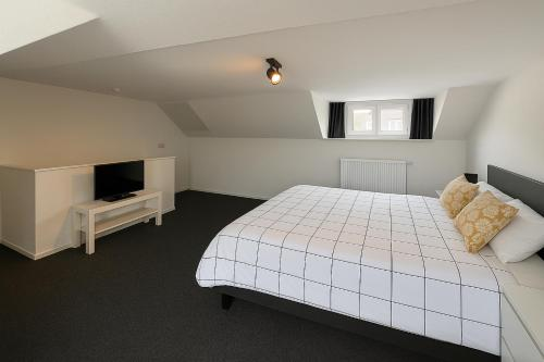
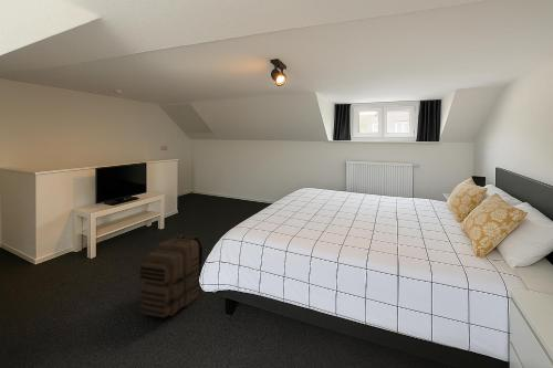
+ backpack [138,233,204,318]
